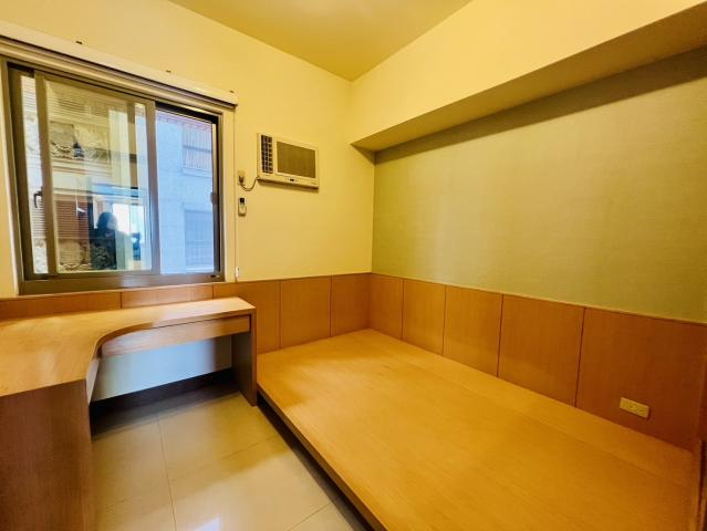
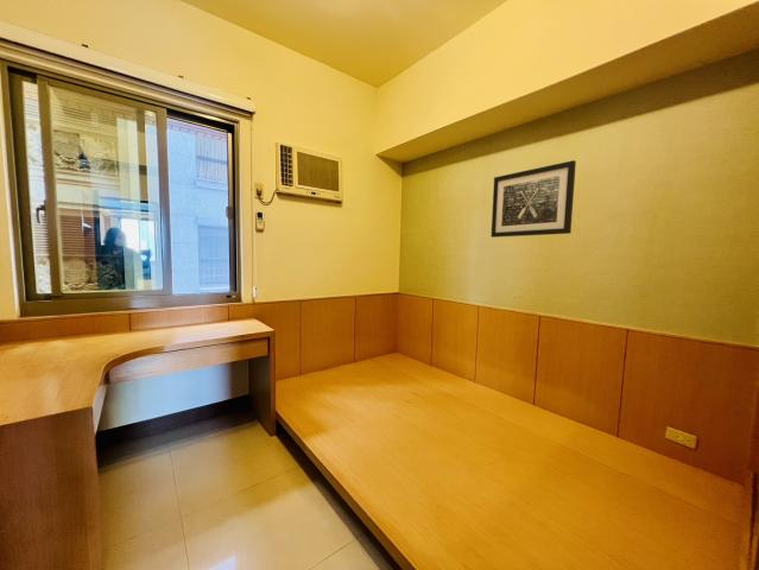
+ wall art [491,159,577,239]
